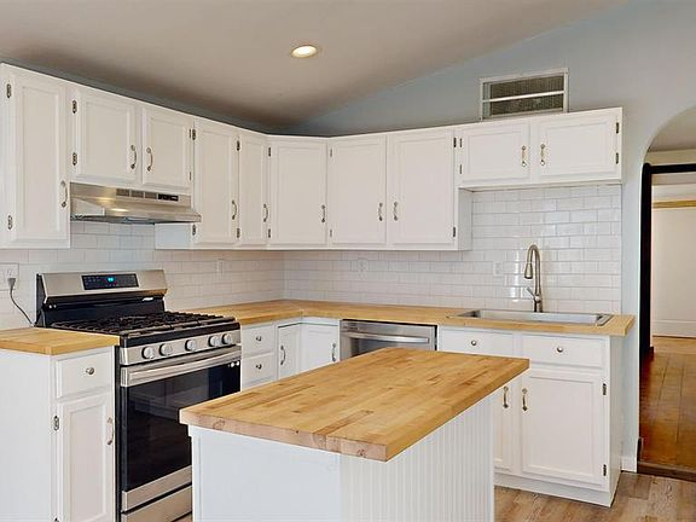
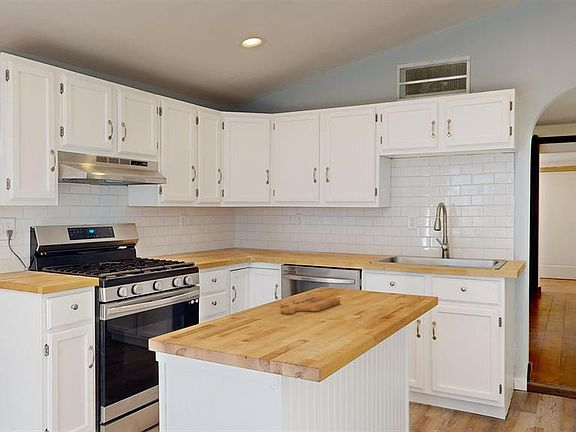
+ cutting board [280,295,341,315]
